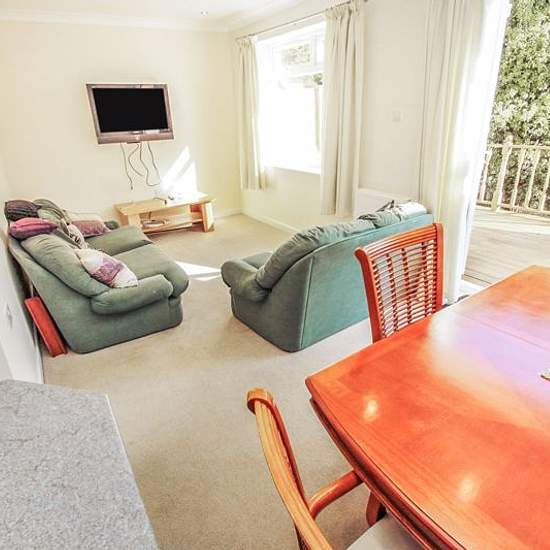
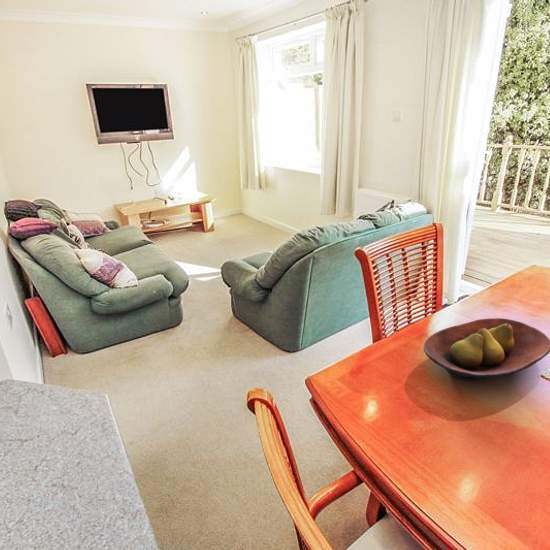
+ fruit bowl [423,317,550,381]
